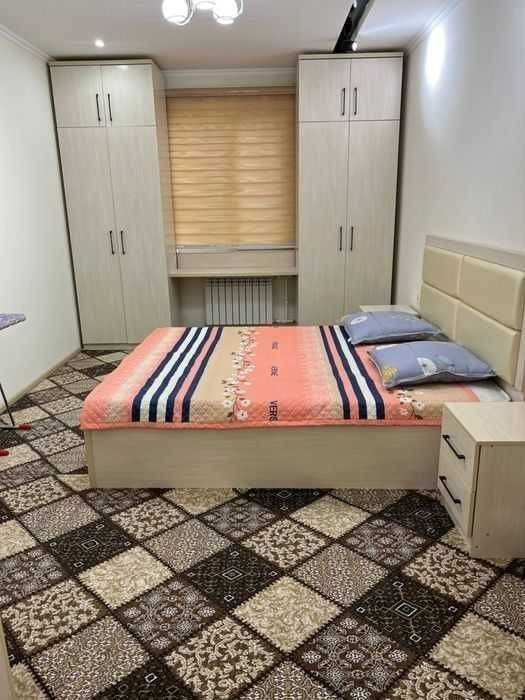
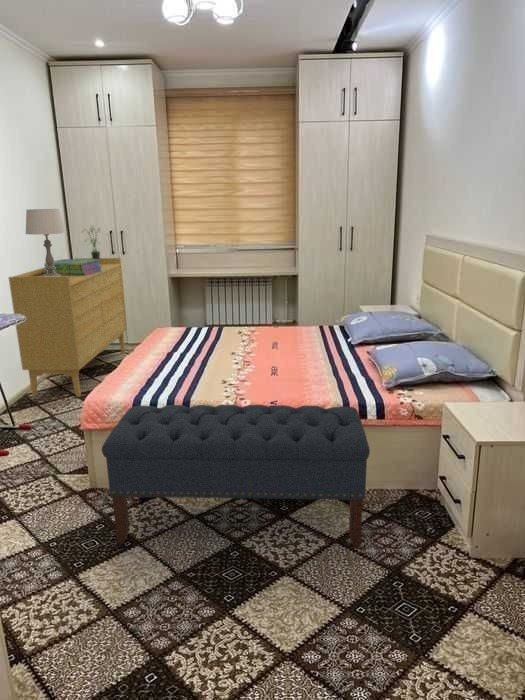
+ potted plant [81,224,101,266]
+ stack of books [44,258,102,275]
+ sideboard [8,257,128,398]
+ bench [101,404,371,548]
+ table lamp [25,208,68,276]
